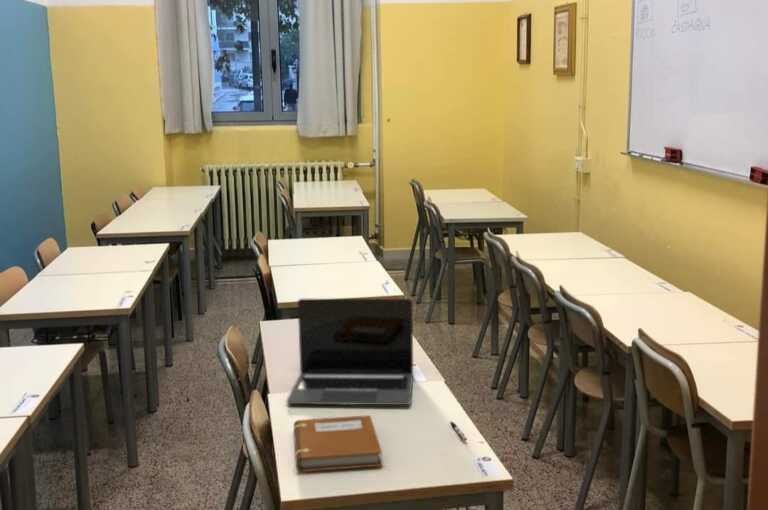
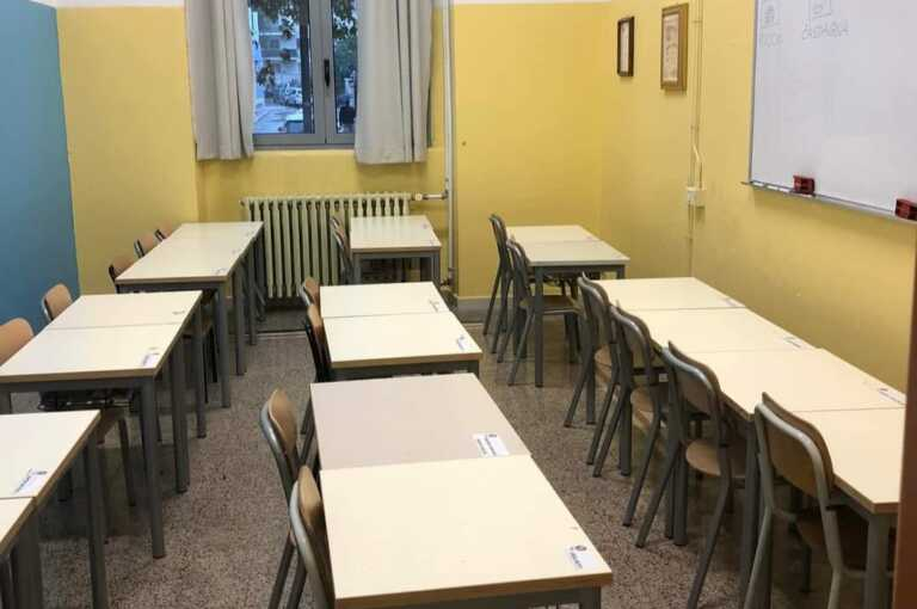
- pen [449,420,468,442]
- notebook [293,414,383,472]
- laptop [286,298,414,406]
